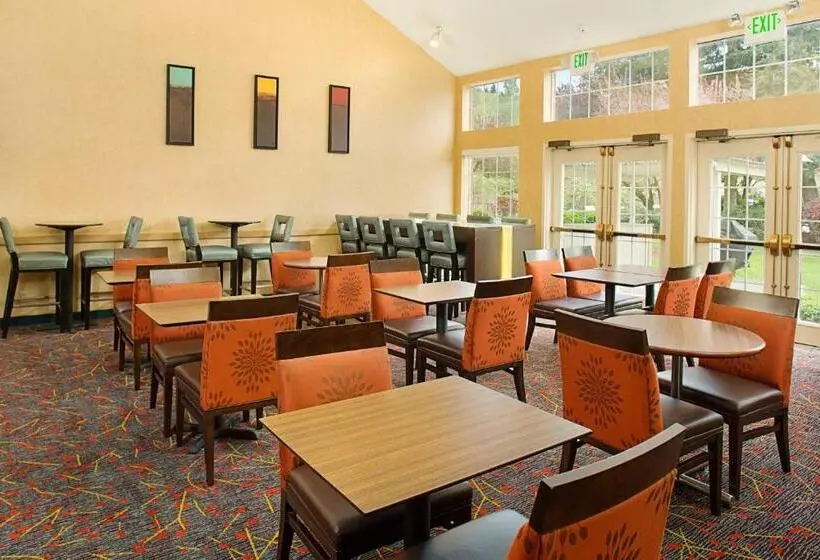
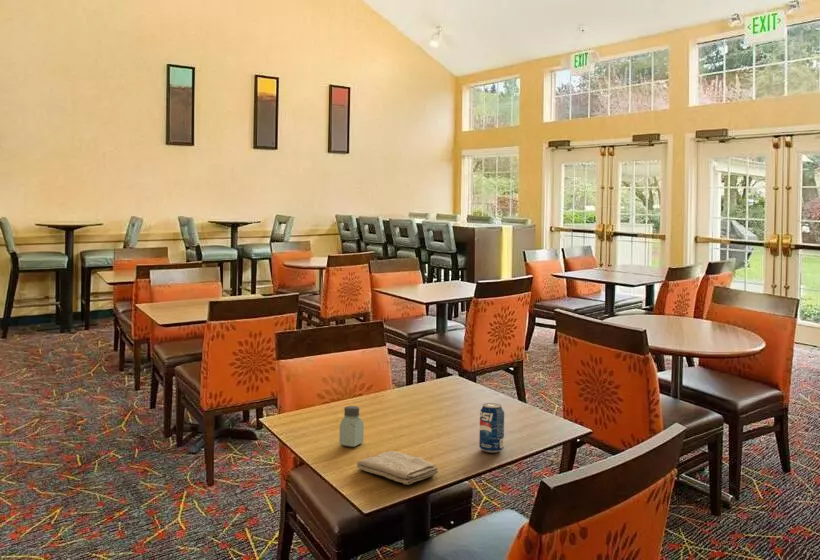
+ beverage can [478,402,505,453]
+ washcloth [356,450,439,486]
+ saltshaker [338,405,365,448]
